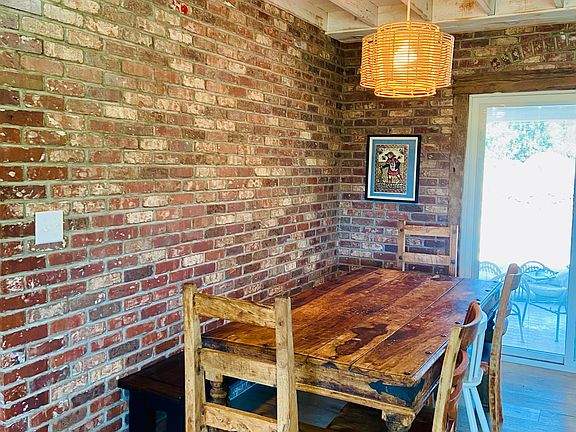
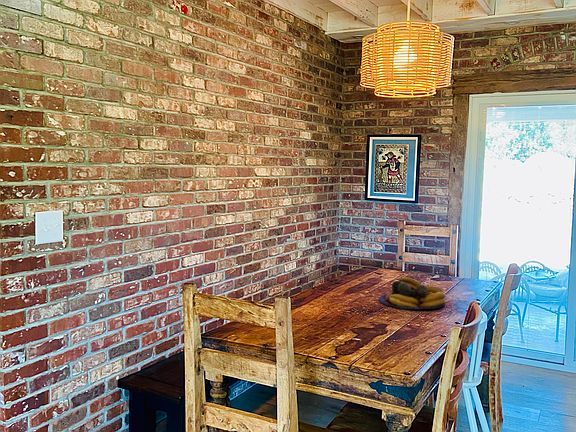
+ fruit bowl [378,276,446,311]
